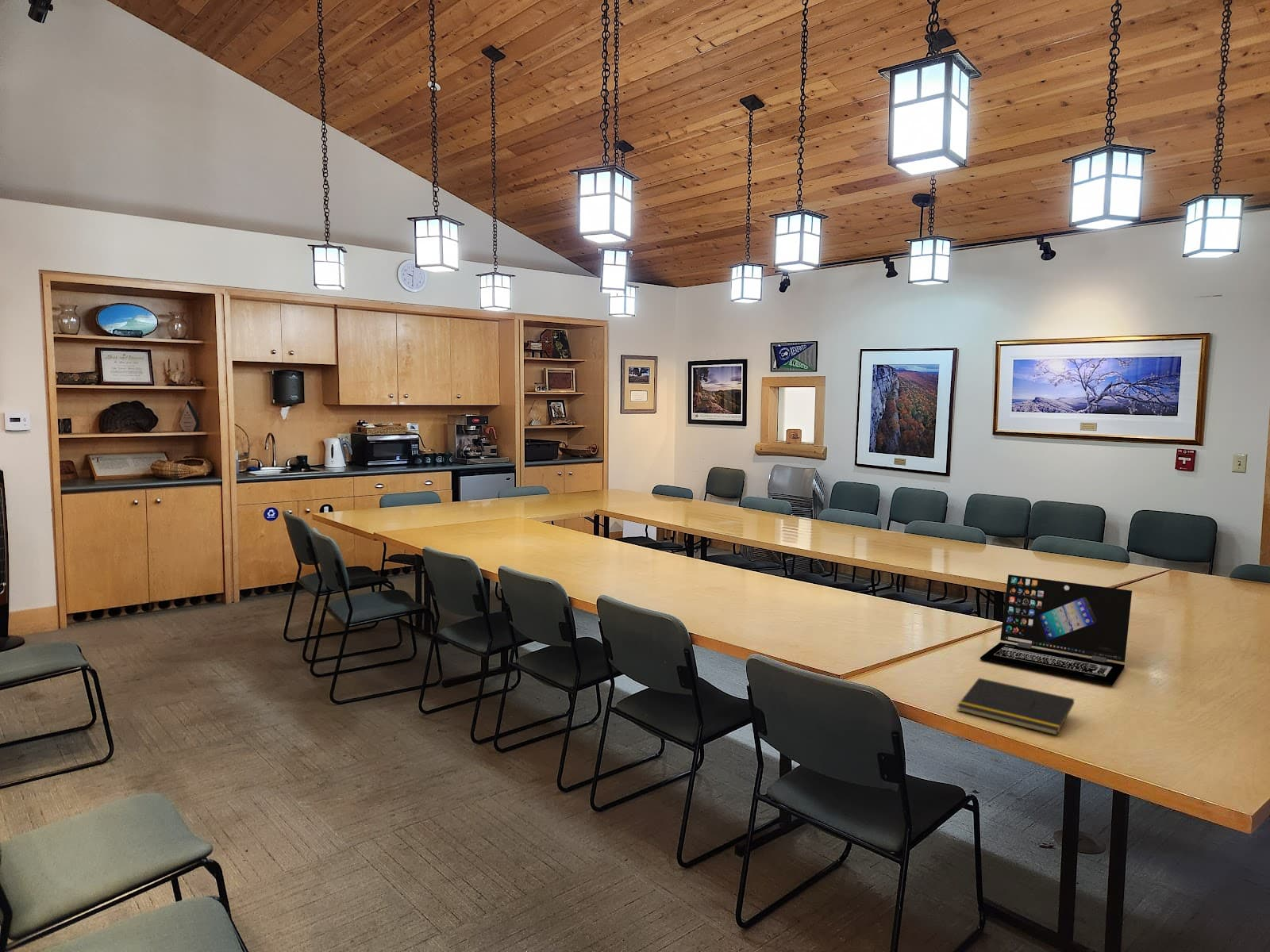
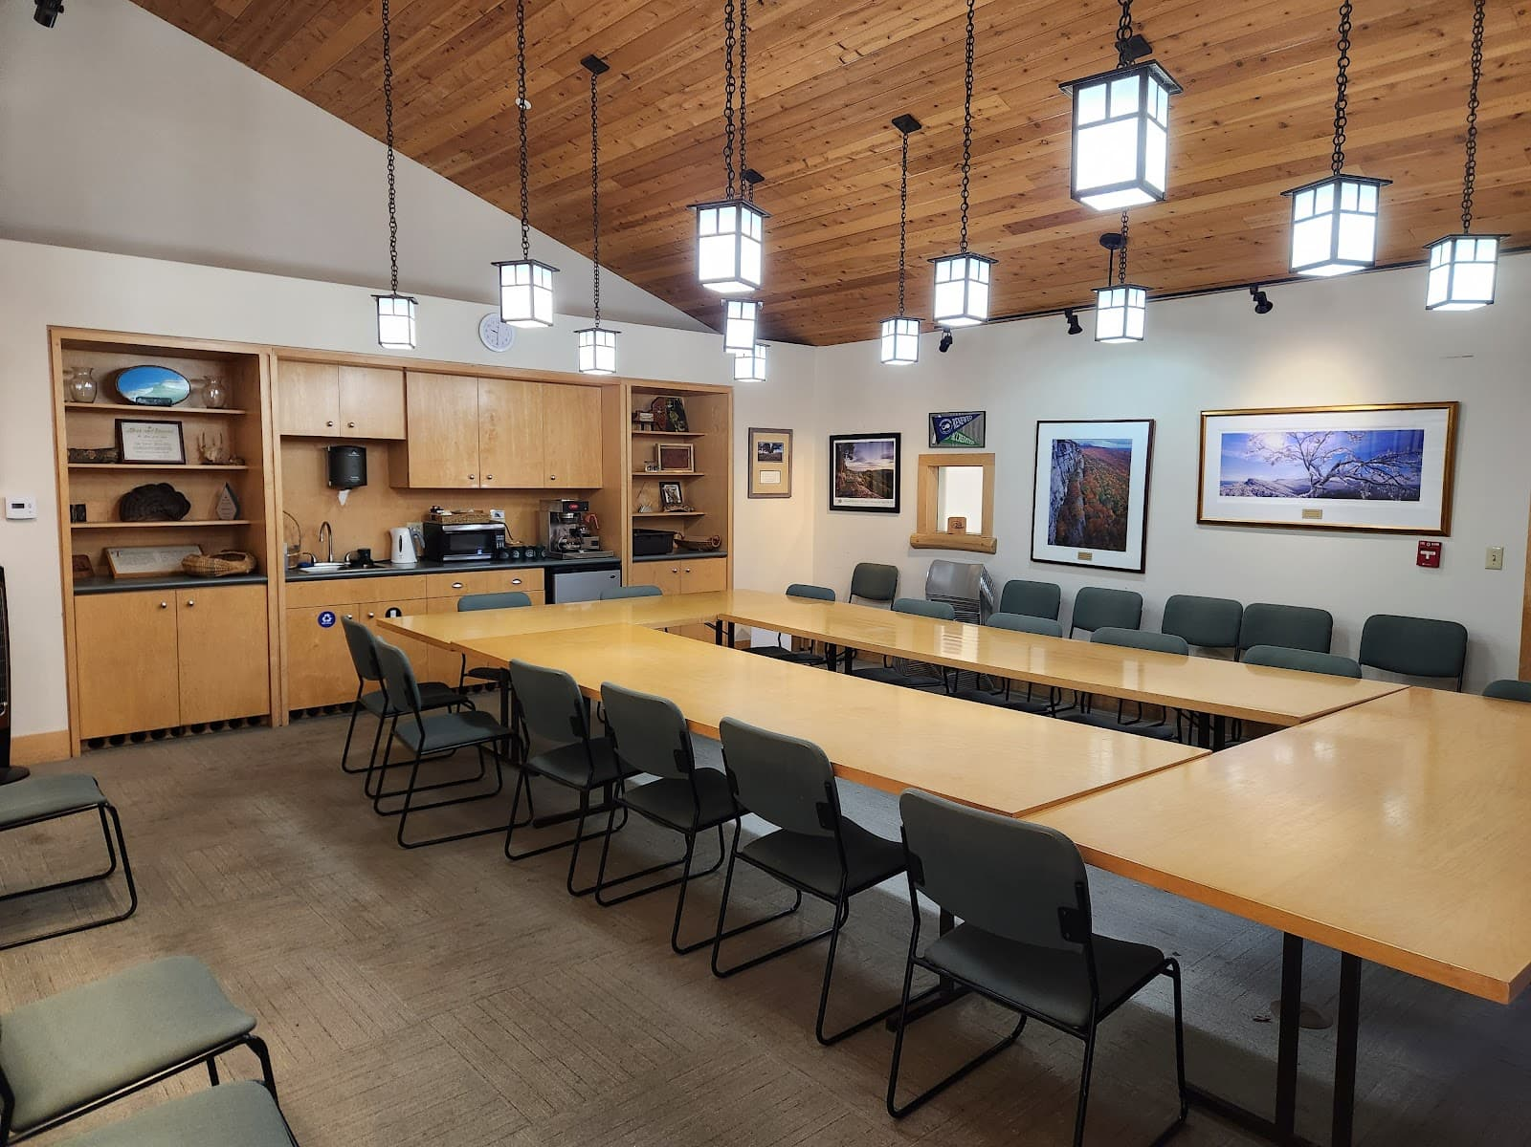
- laptop [979,574,1133,686]
- notepad [956,678,1075,736]
